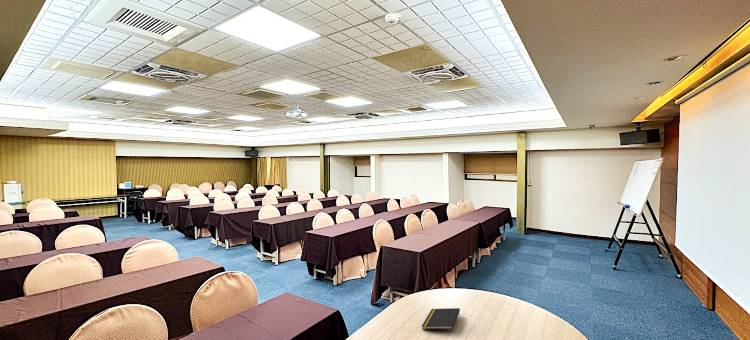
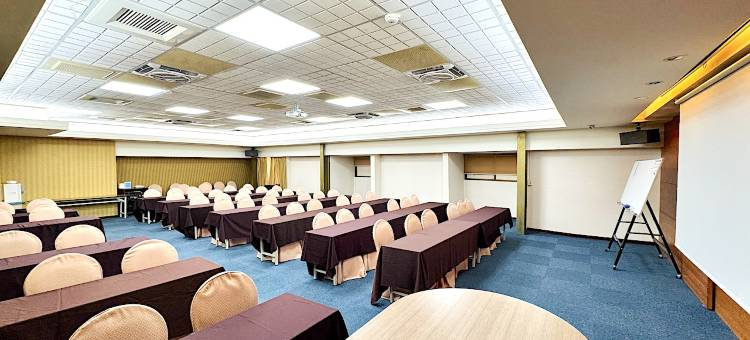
- notepad [421,307,461,330]
